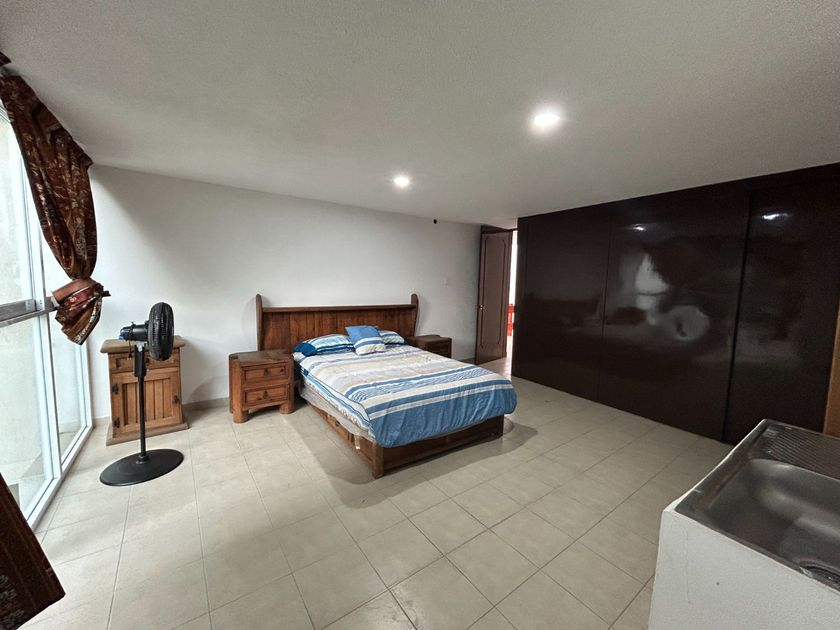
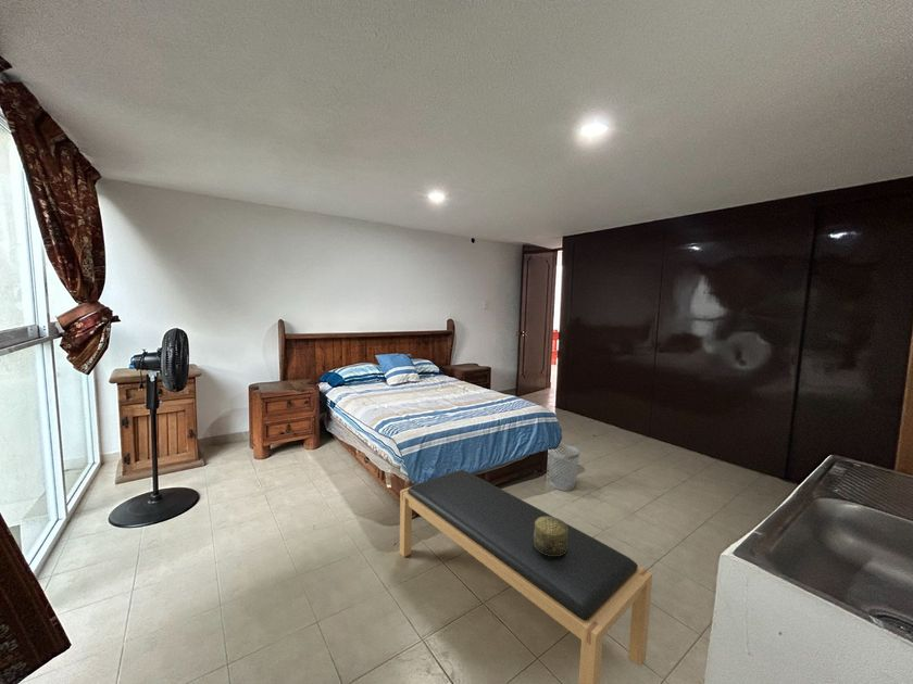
+ wastebasket [548,443,580,492]
+ bench [399,469,653,684]
+ decorative box [534,516,568,556]
